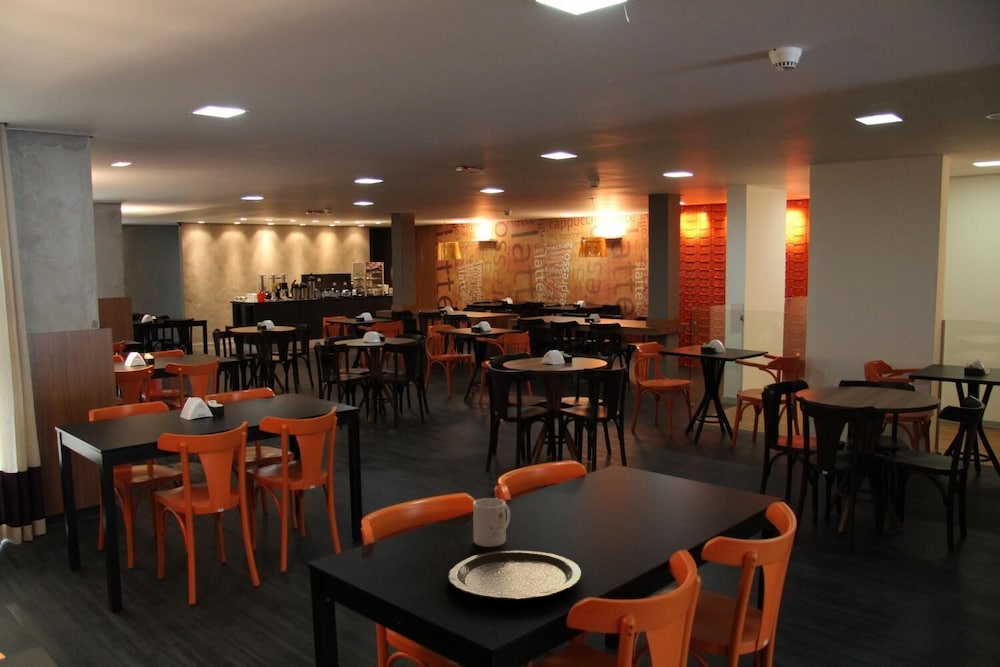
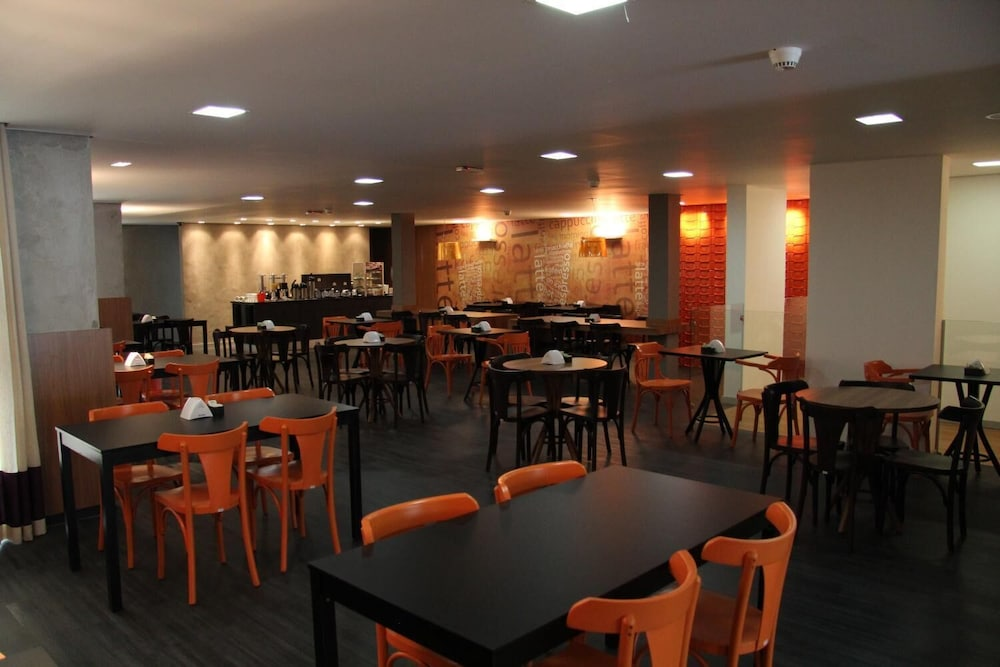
- plate [447,550,582,601]
- mug [472,497,511,548]
